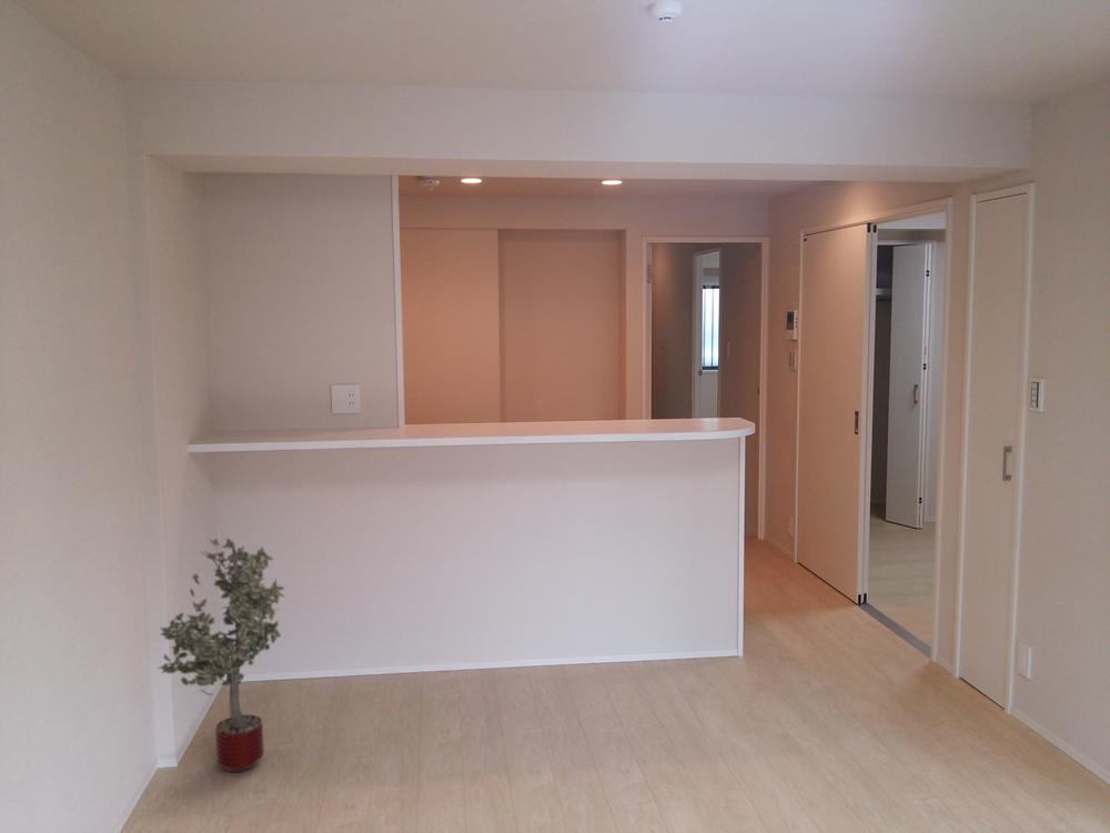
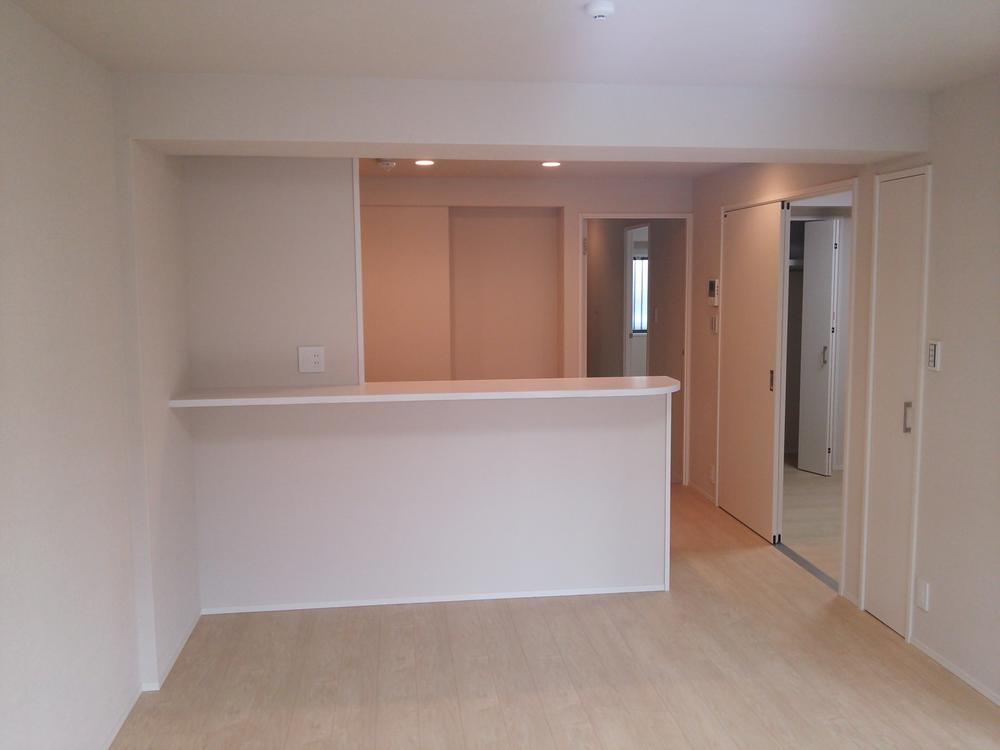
- potted tree [157,536,286,773]
